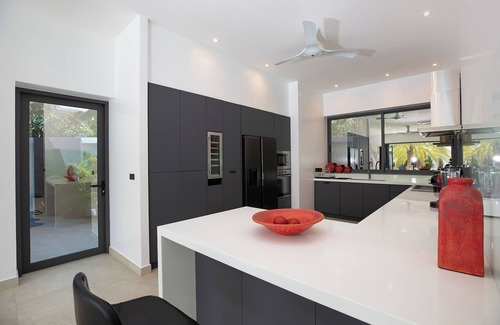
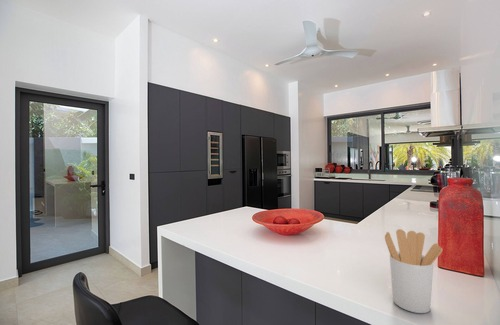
+ utensil holder [384,228,444,314]
